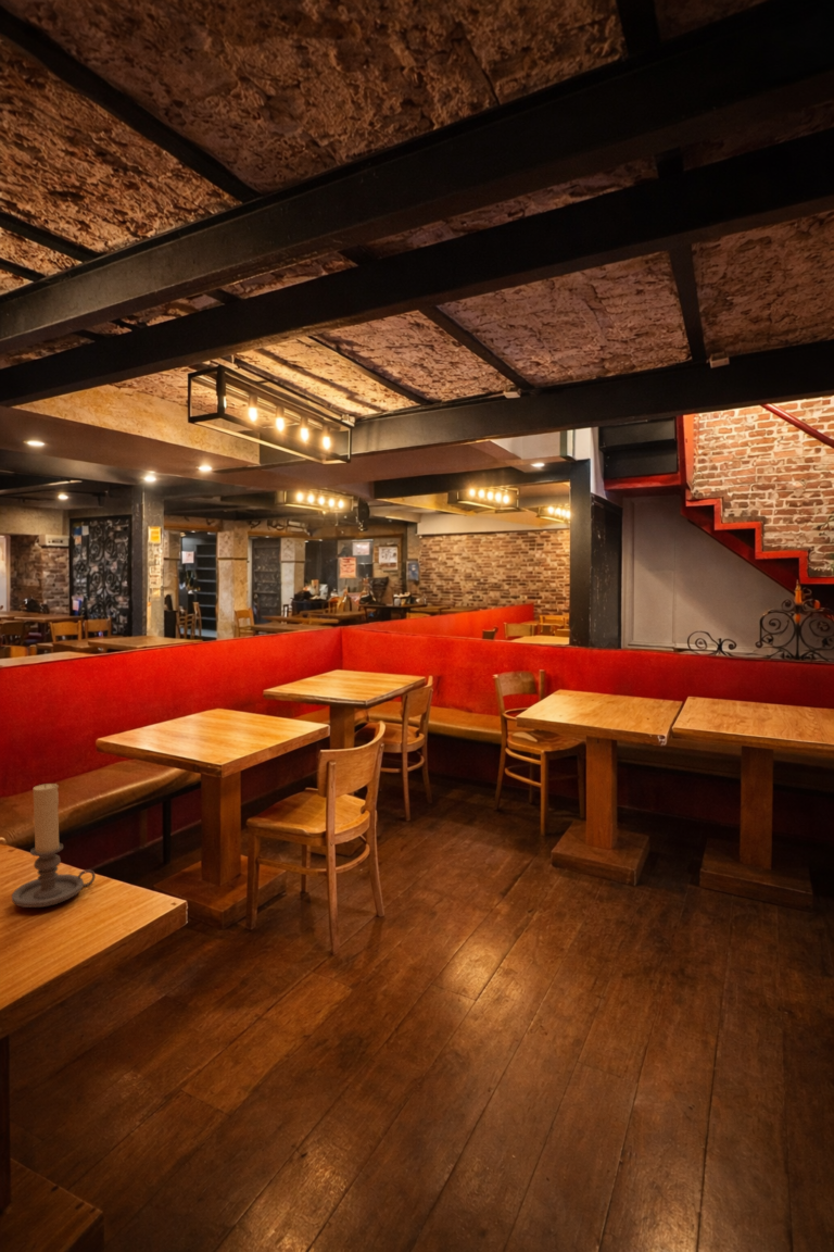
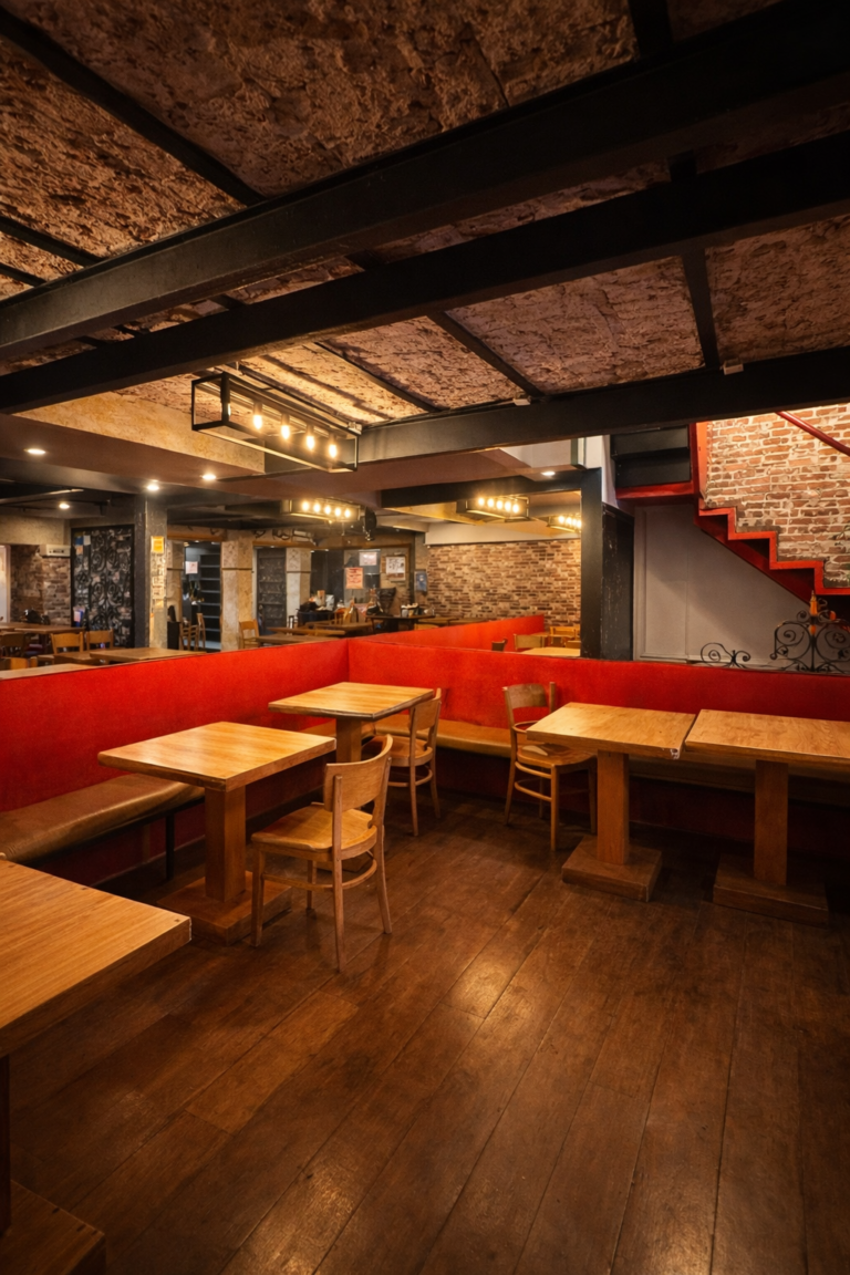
- candle holder [11,782,97,909]
